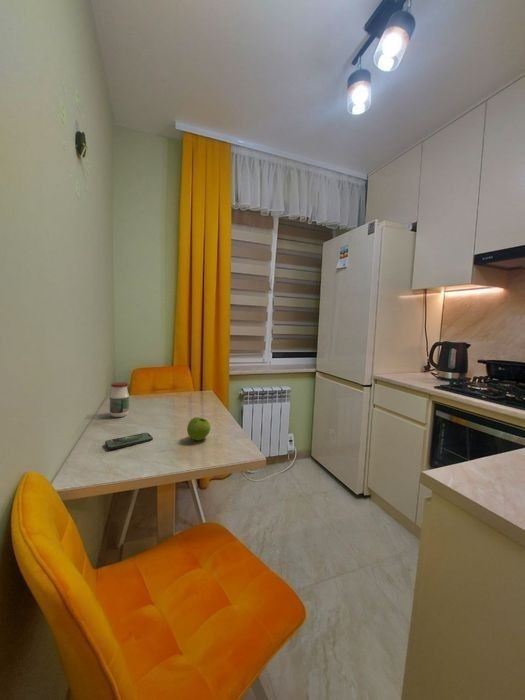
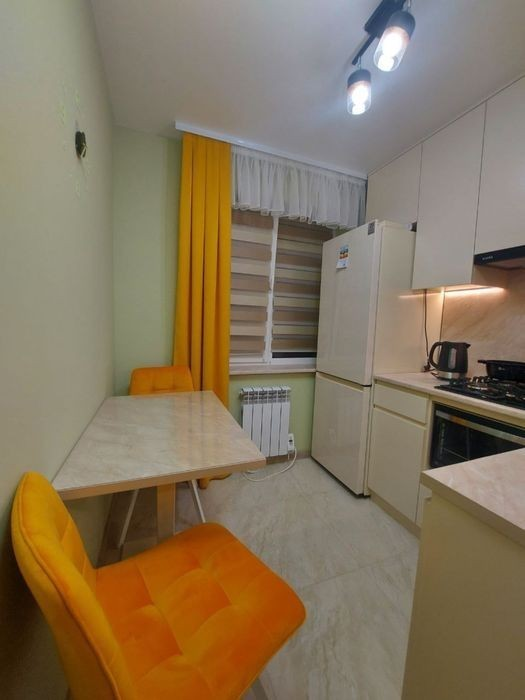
- jar [109,381,130,418]
- fruit [186,416,212,442]
- smartphone [104,432,154,450]
